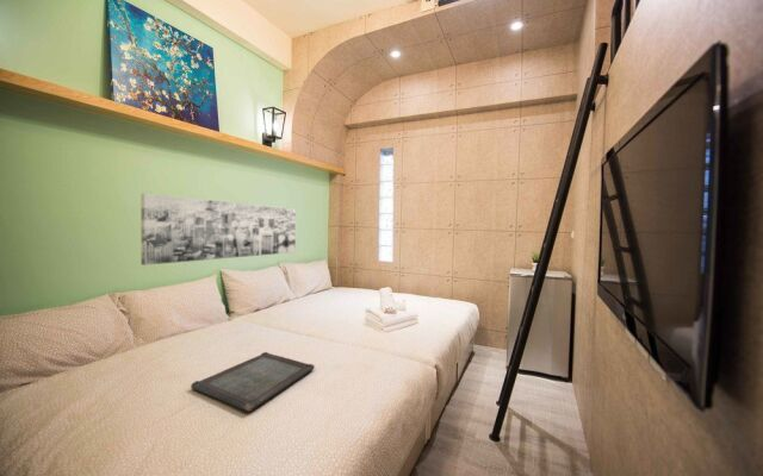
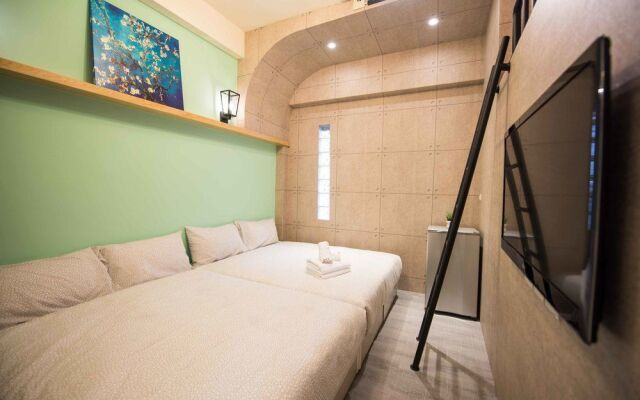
- wall art [139,193,297,267]
- serving tray [190,351,316,413]
